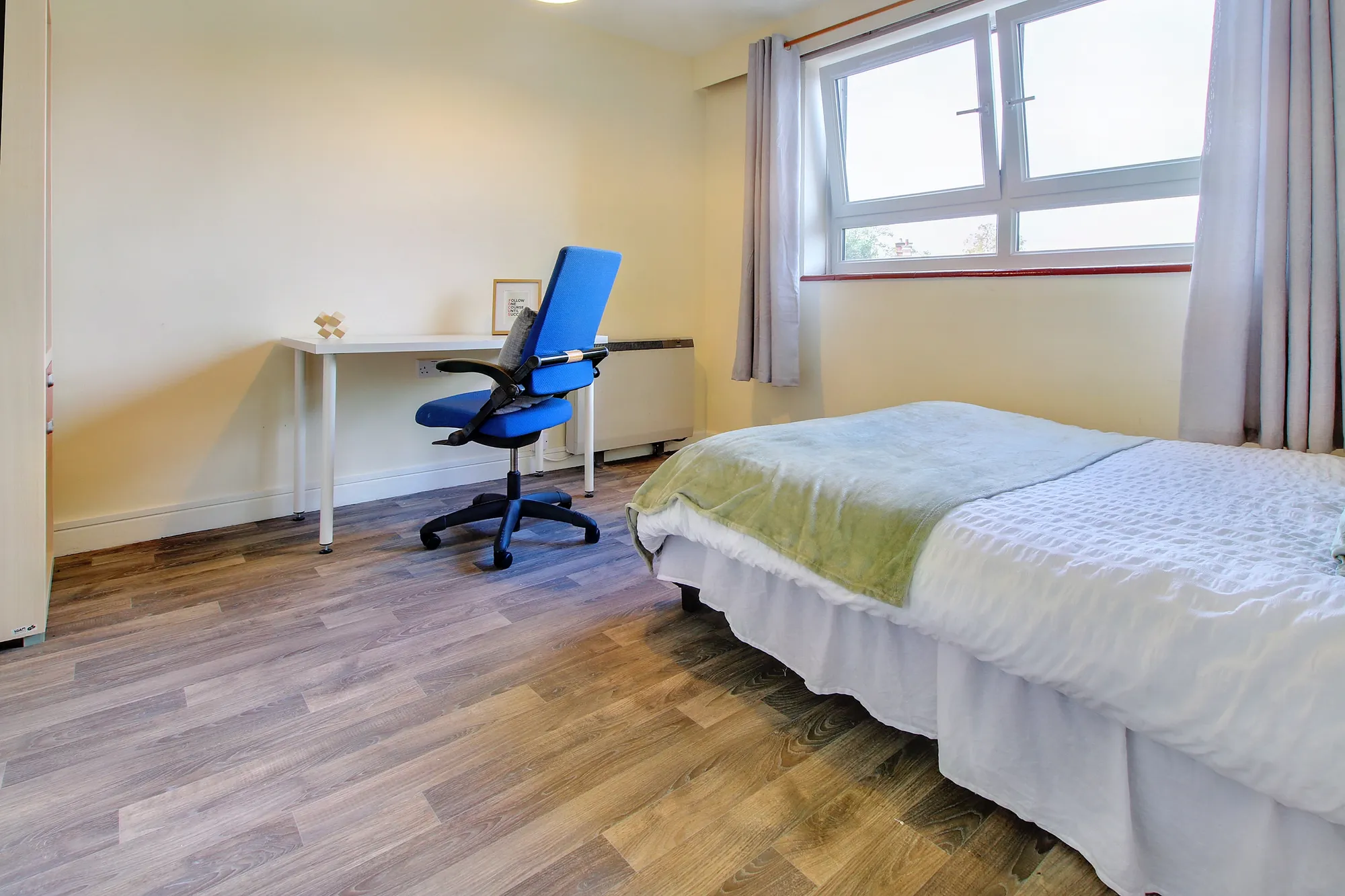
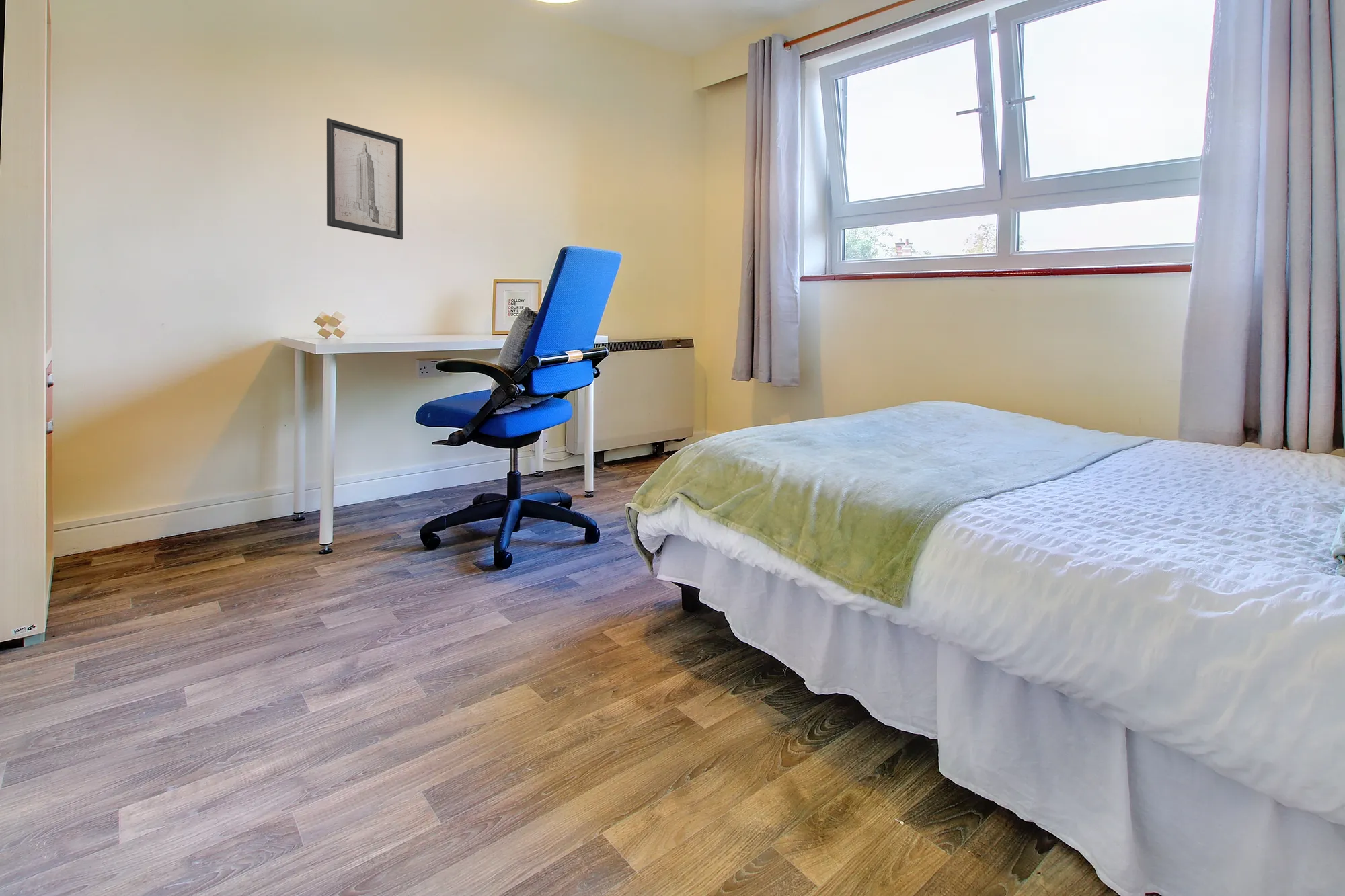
+ wall art [326,118,403,240]
